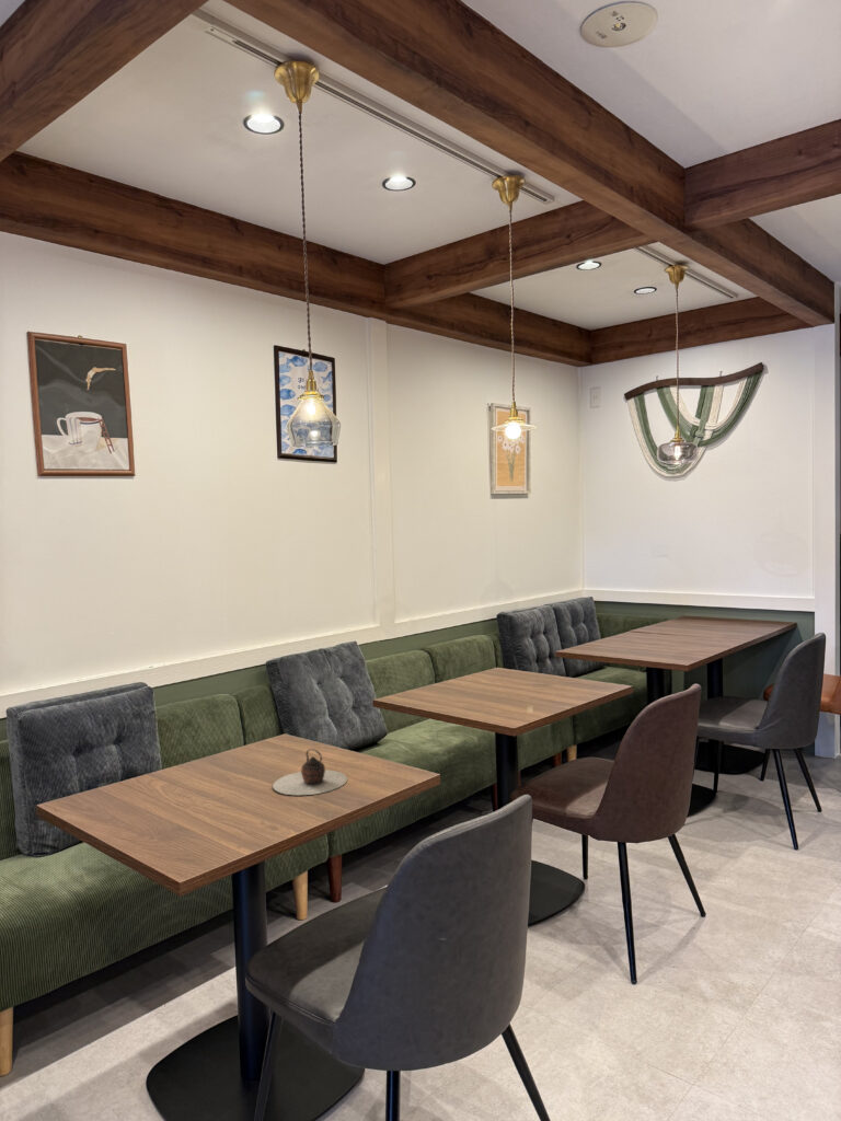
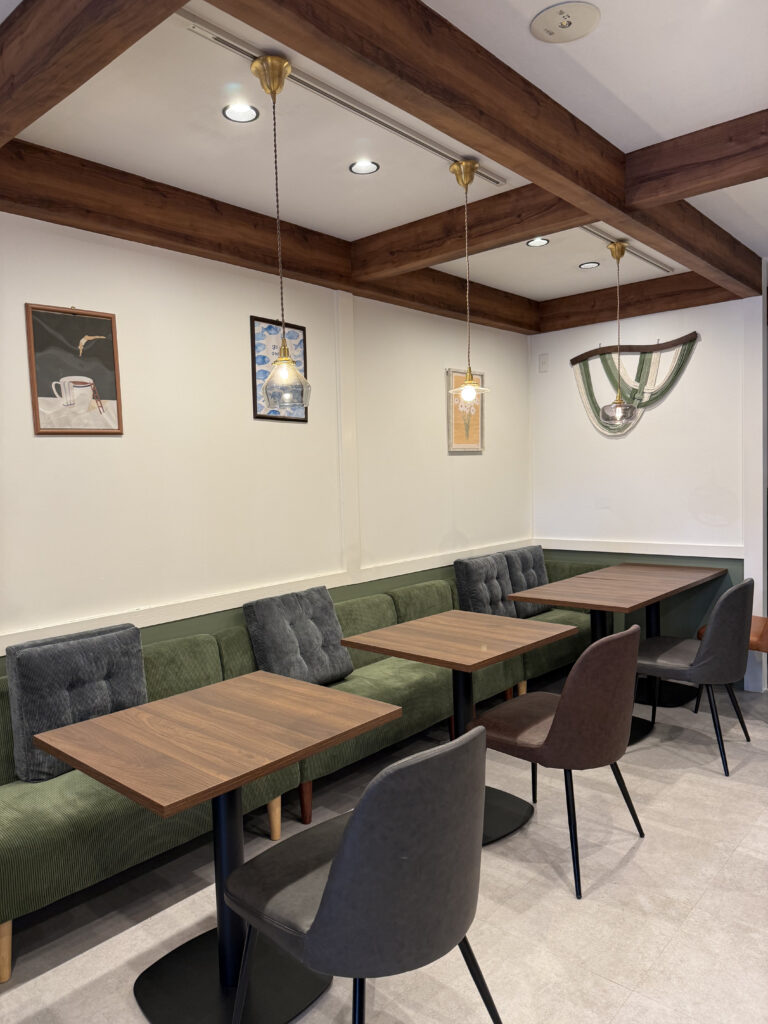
- teapot [272,748,348,796]
